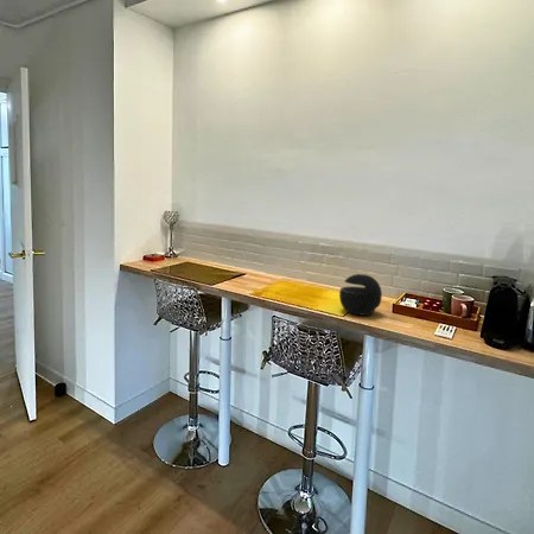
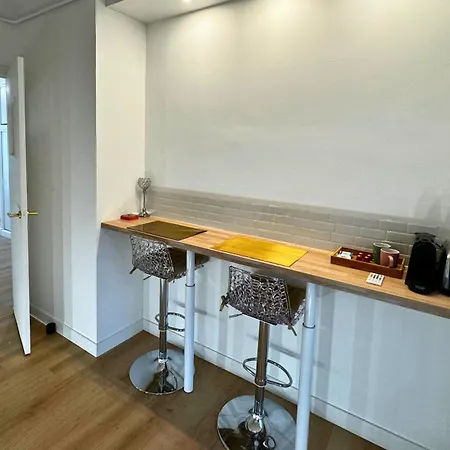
- speaker [338,273,383,317]
